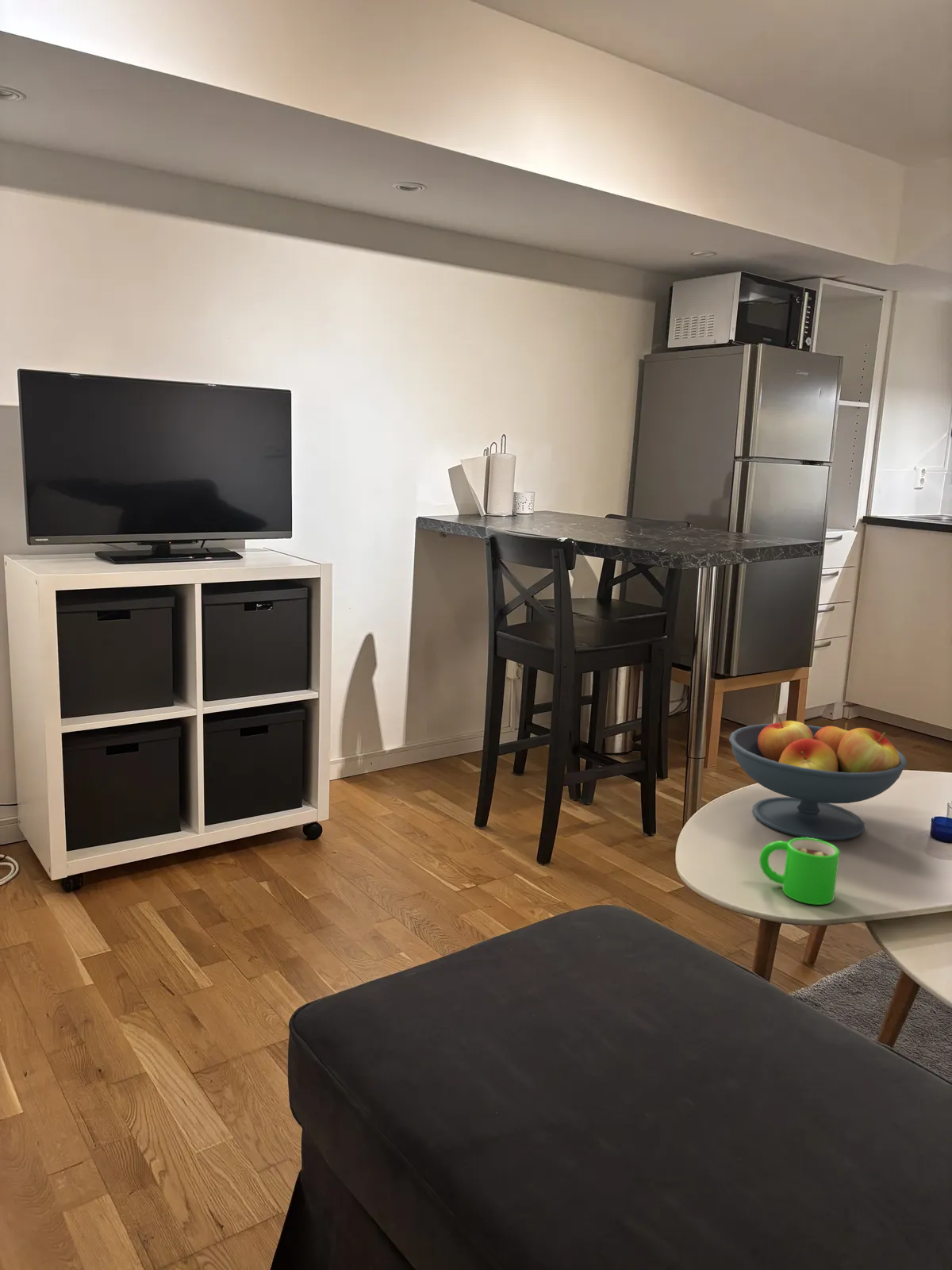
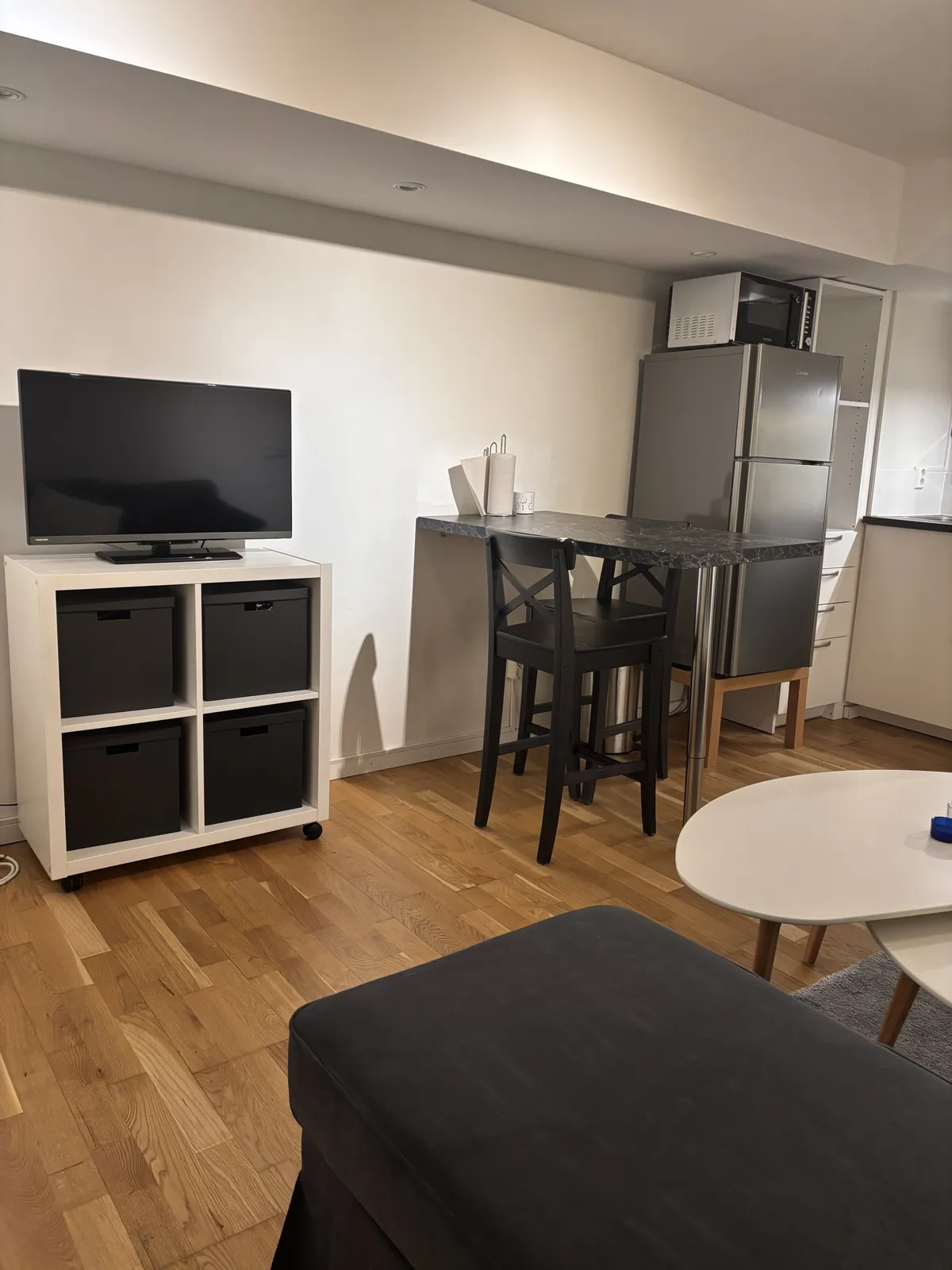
- mug [758,837,840,906]
- fruit bowl [728,717,908,841]
